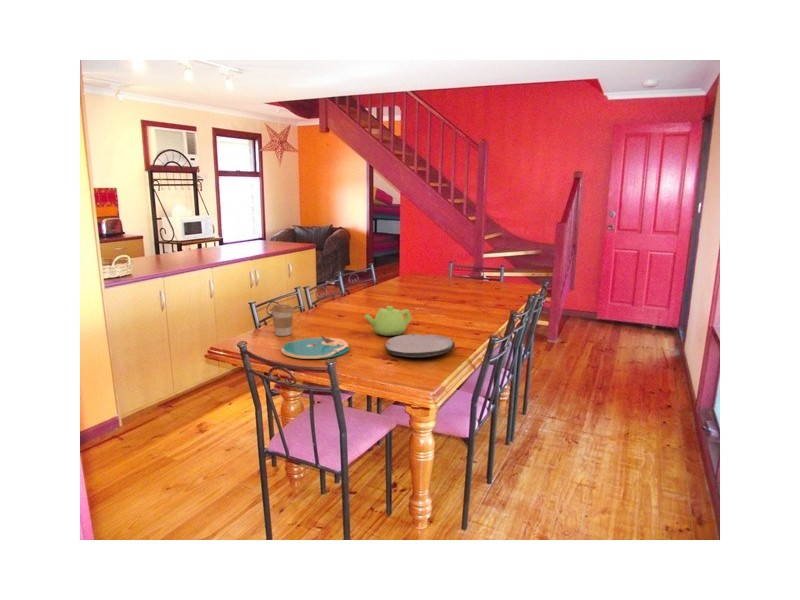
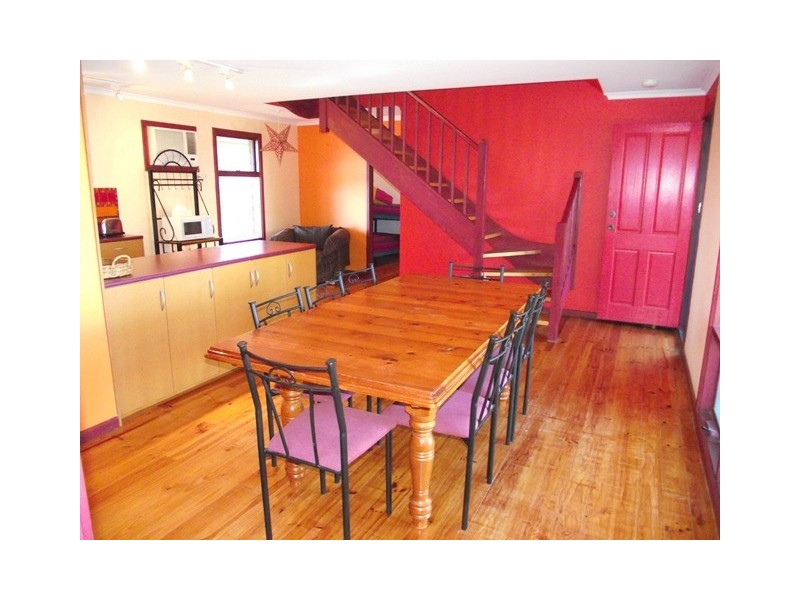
- teapot [363,305,413,337]
- plate [280,334,350,360]
- coffee cup [270,303,295,337]
- plate [384,333,456,358]
